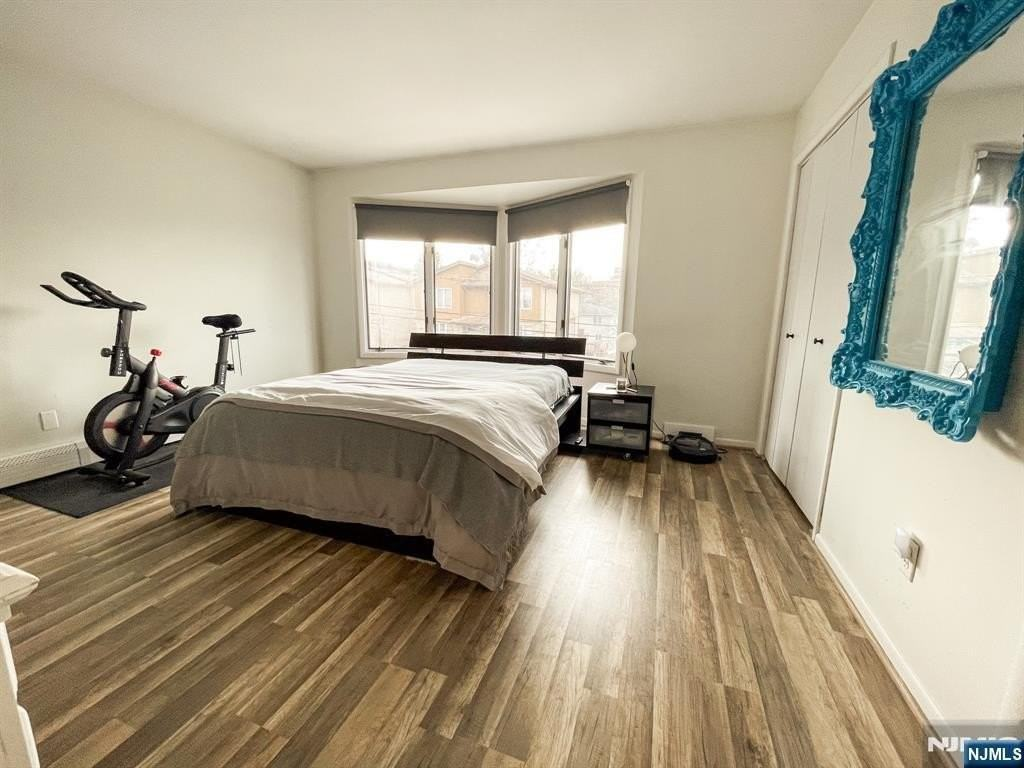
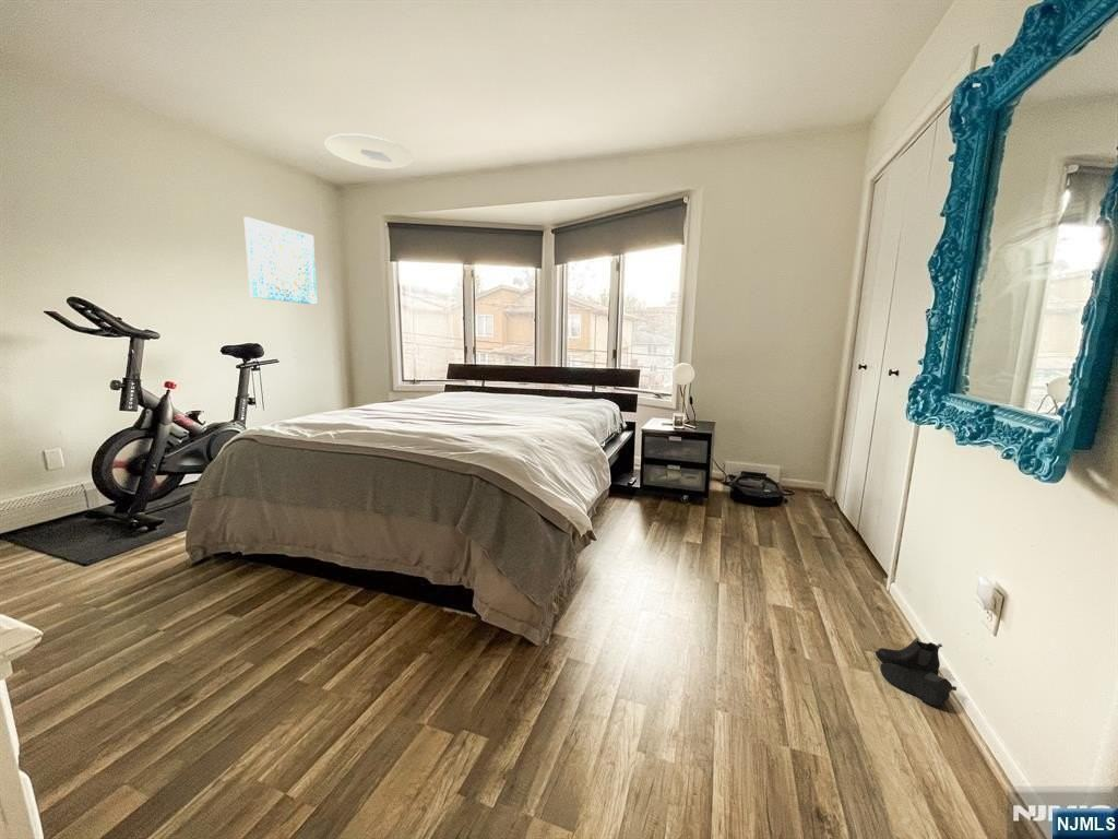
+ boots [875,637,958,707]
+ ceiling light [324,132,414,169]
+ wall art [243,216,319,306]
